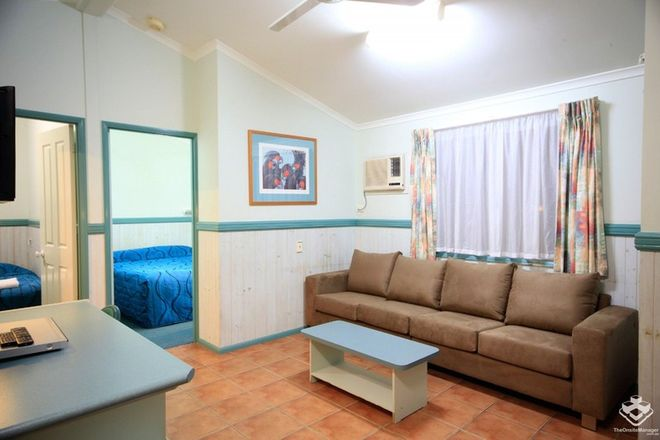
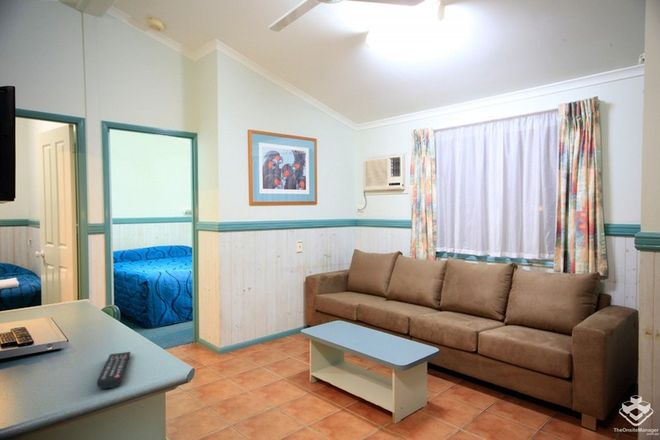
+ remote control [96,351,132,390]
